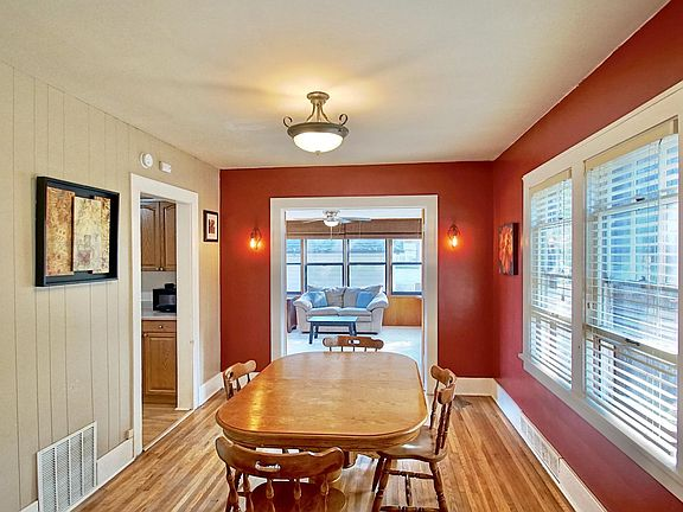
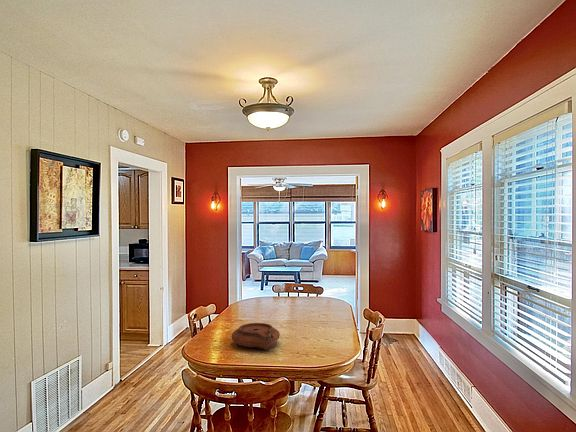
+ plate [231,322,281,351]
